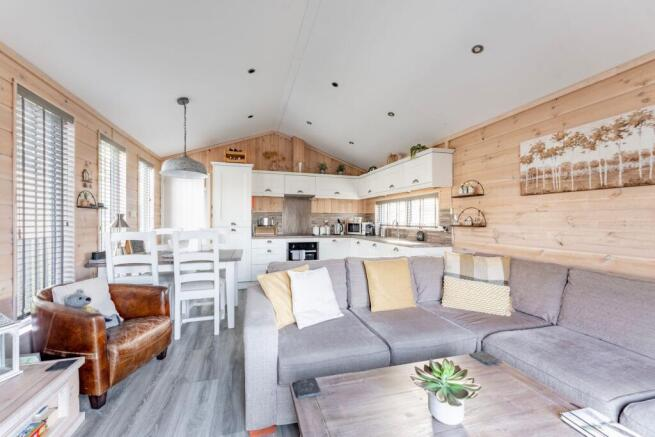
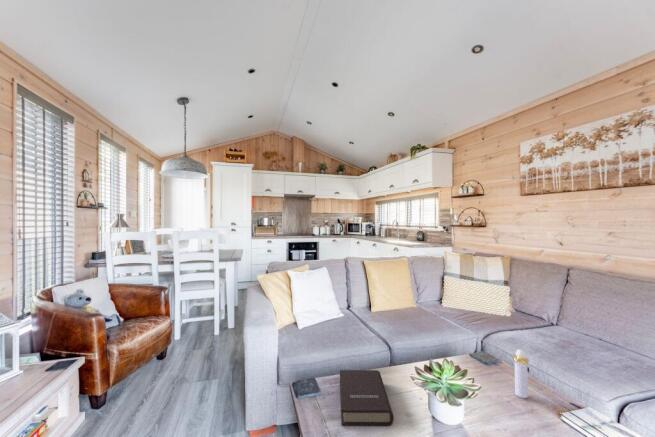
+ book [339,369,395,427]
+ perfume bottle [512,348,530,399]
